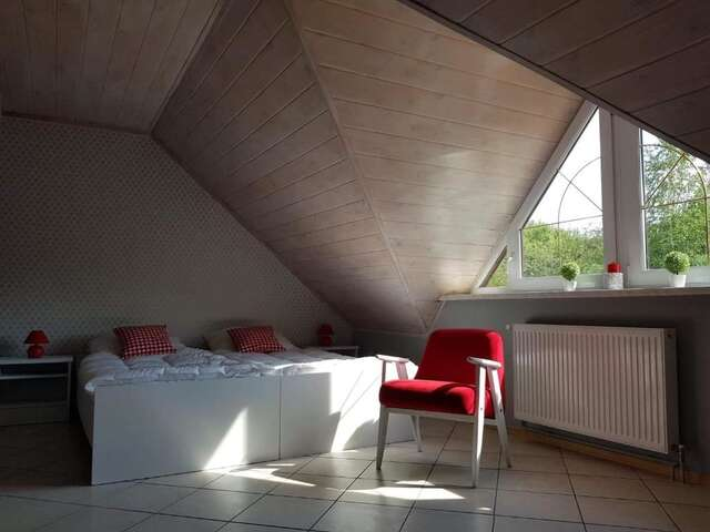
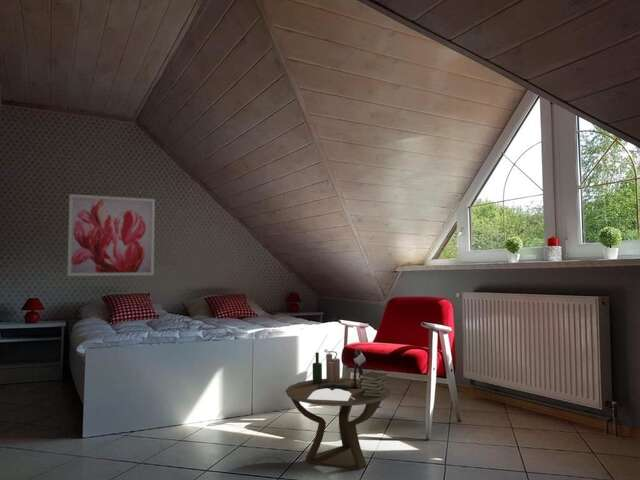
+ side table [284,348,392,471]
+ wall art [67,193,156,277]
